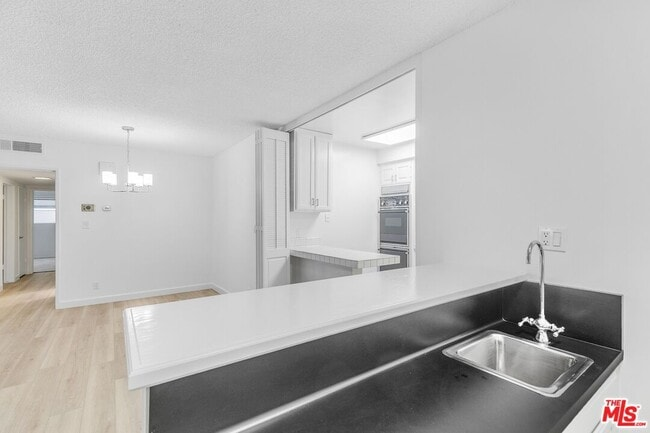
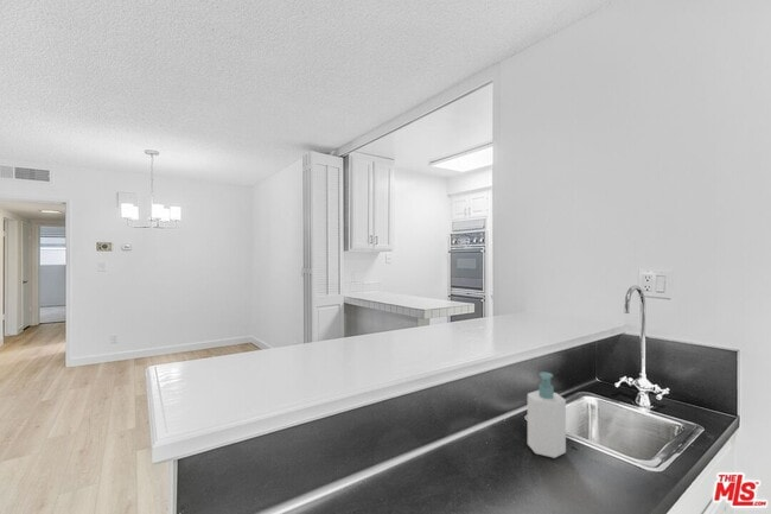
+ soap bottle [527,372,567,459]
